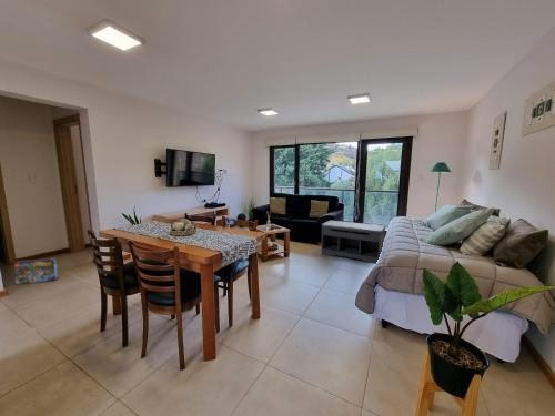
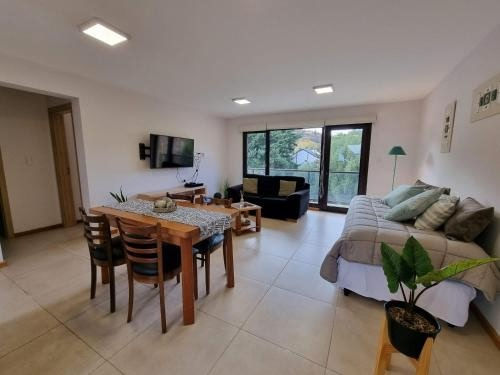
- bench [320,220,386,265]
- box [12,257,60,285]
